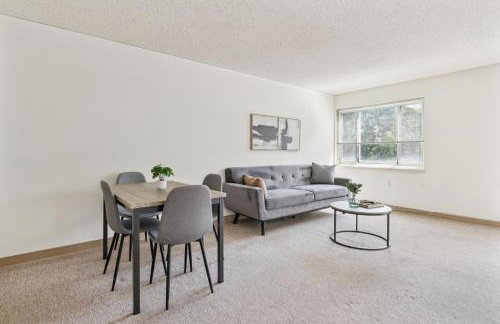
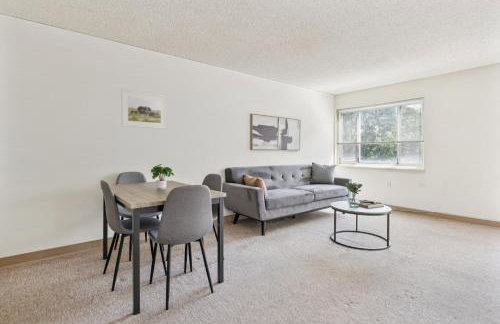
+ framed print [120,88,167,130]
